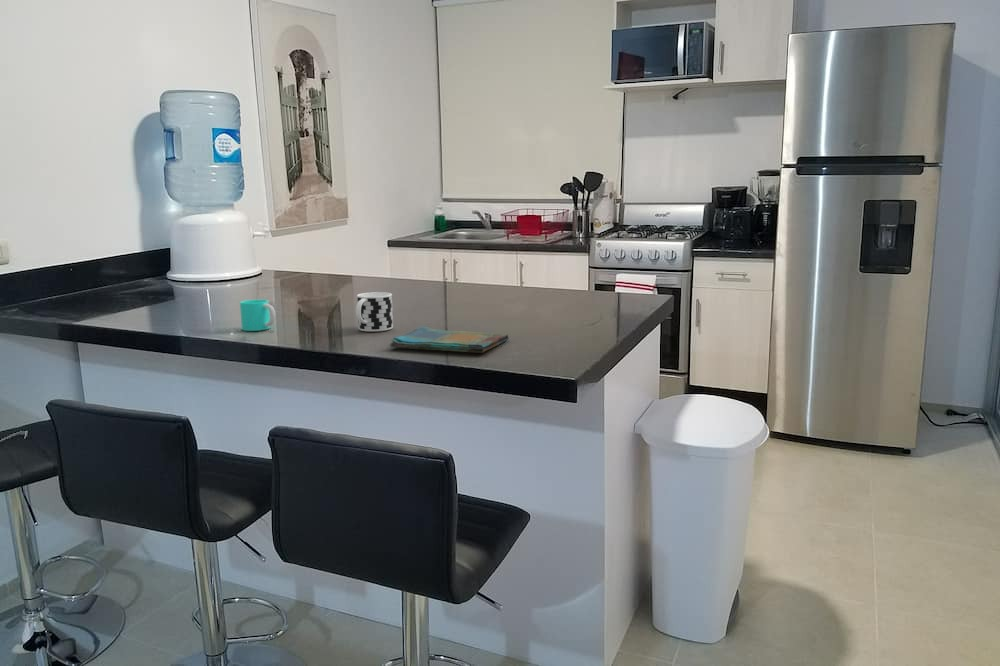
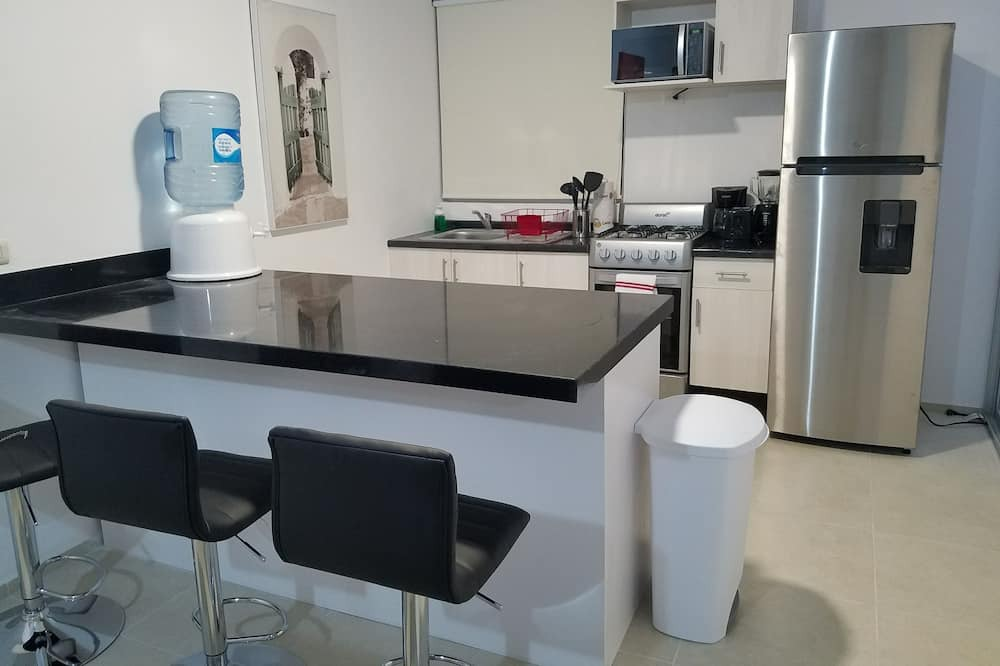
- dish towel [389,326,510,354]
- cup [355,291,394,333]
- cup [239,299,276,332]
